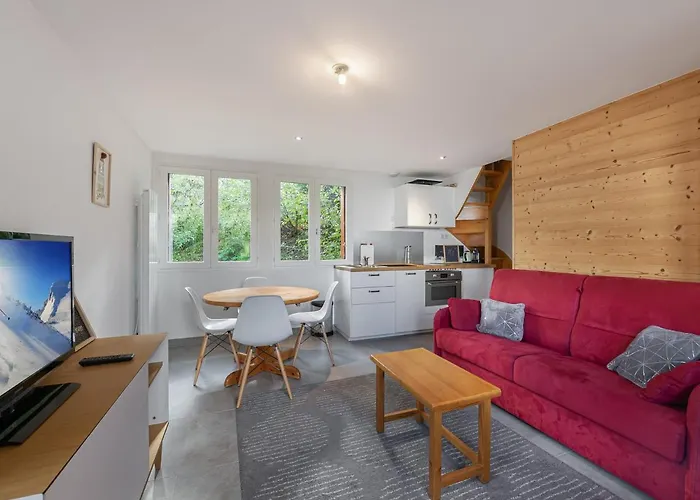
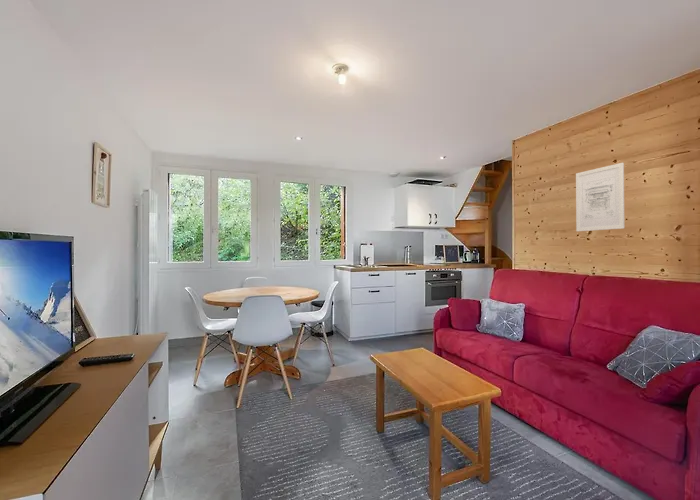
+ wall art [575,162,625,232]
